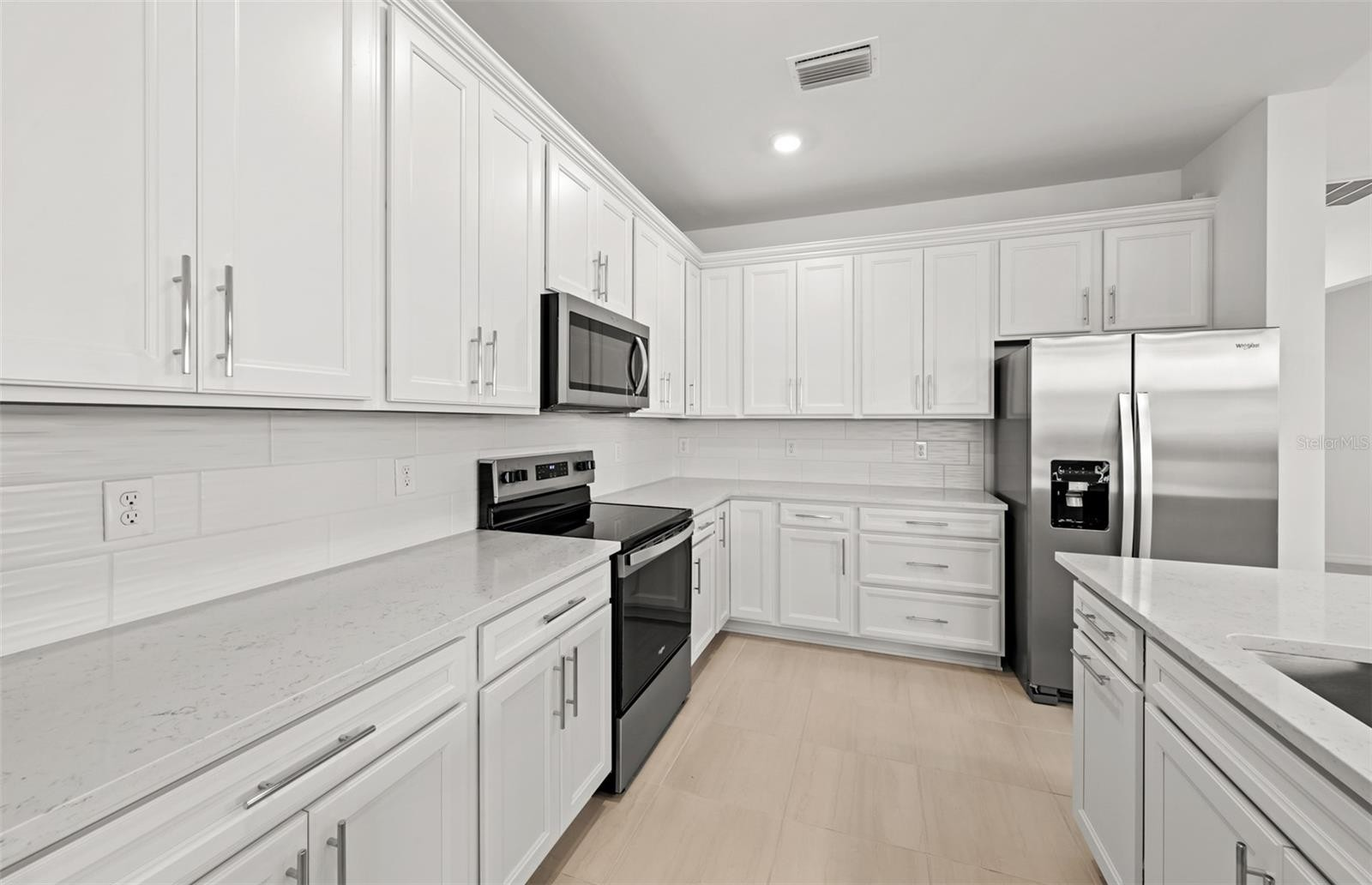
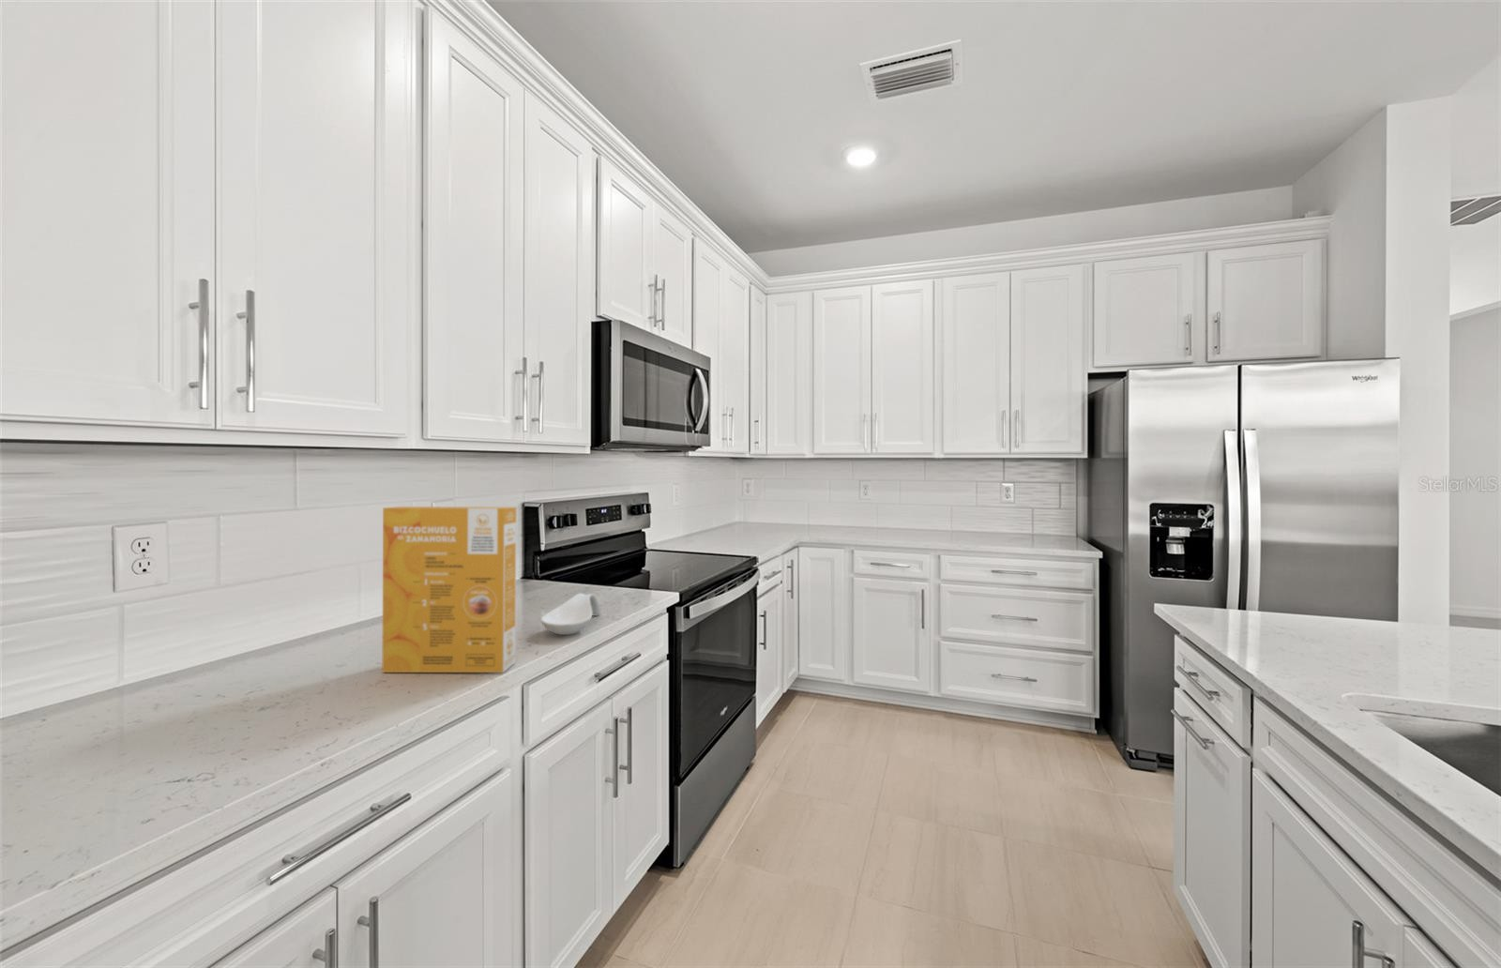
+ spoon rest [539,593,602,635]
+ cereal box [381,505,516,674]
